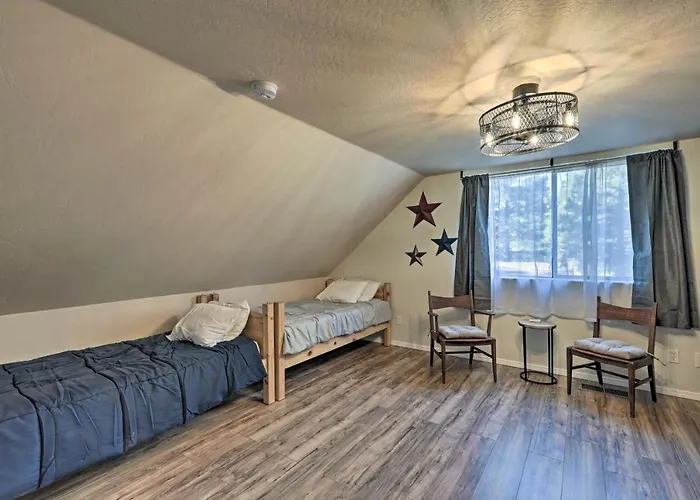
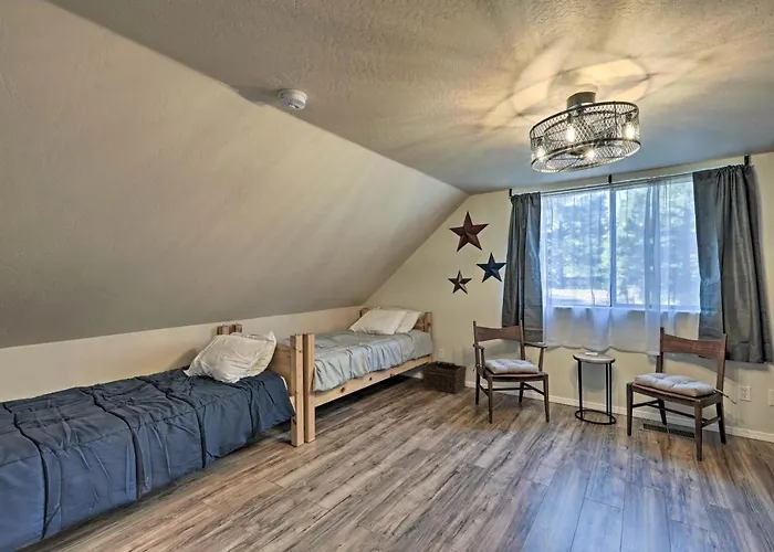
+ basket [422,360,468,393]
